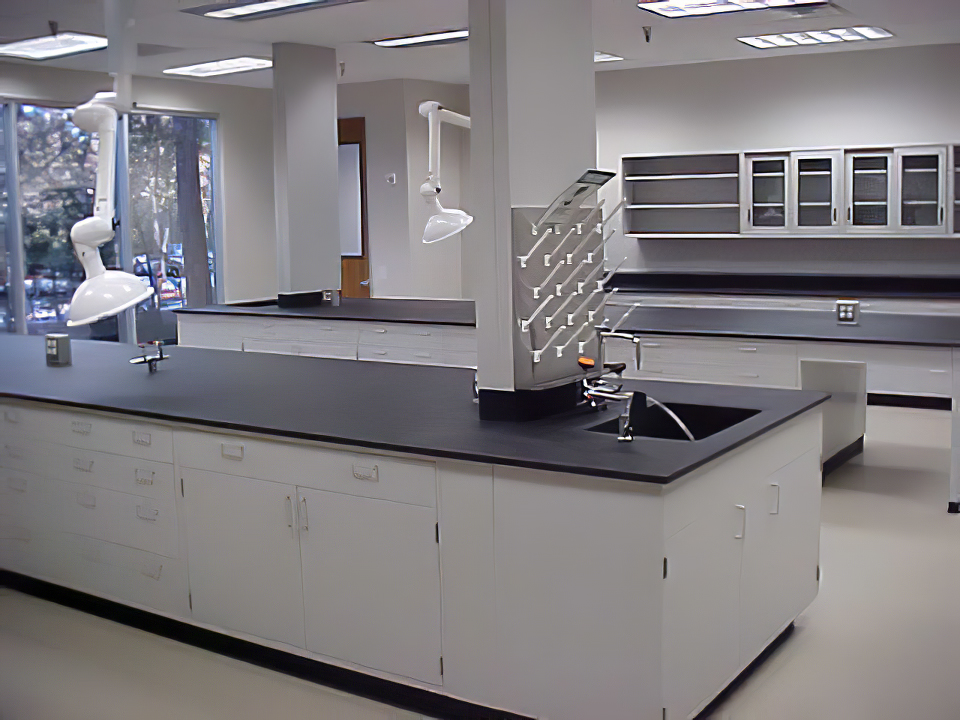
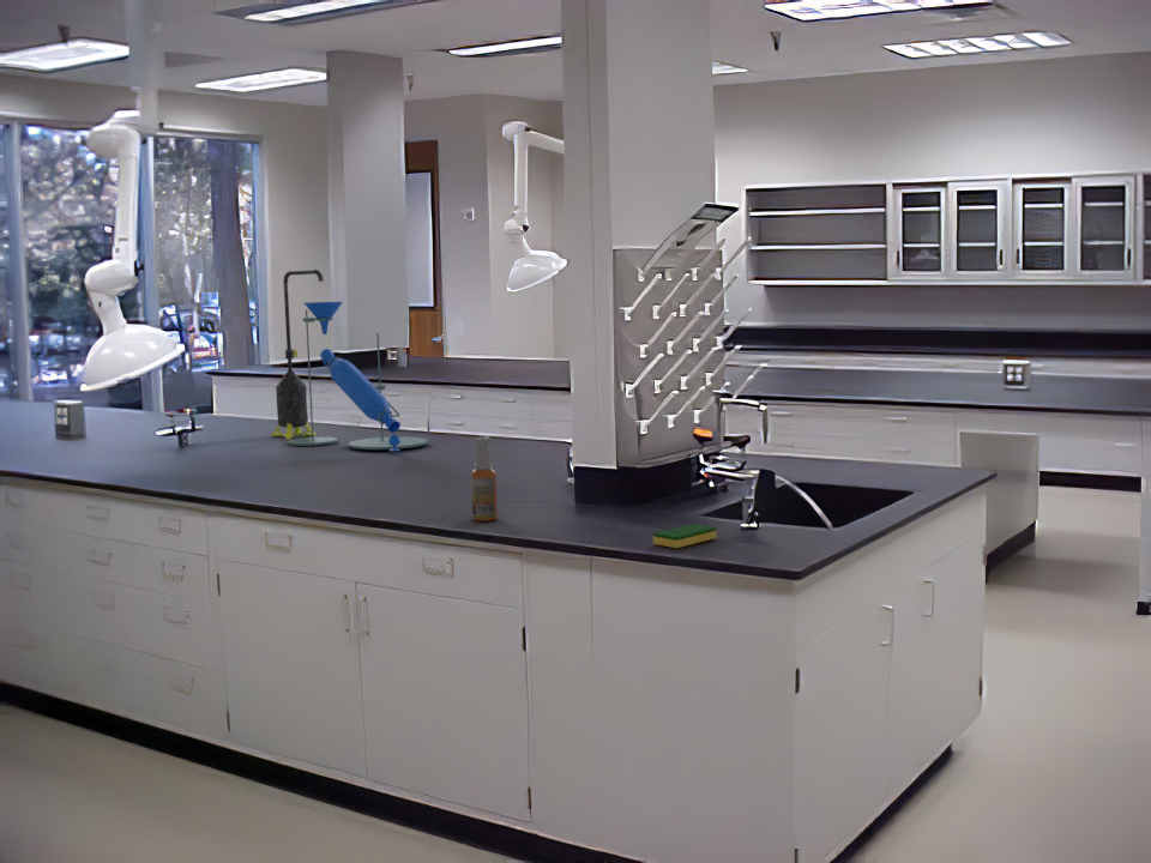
+ dish sponge [652,523,718,549]
+ laboratory equipment [271,268,429,452]
+ spray bottle [470,435,499,523]
